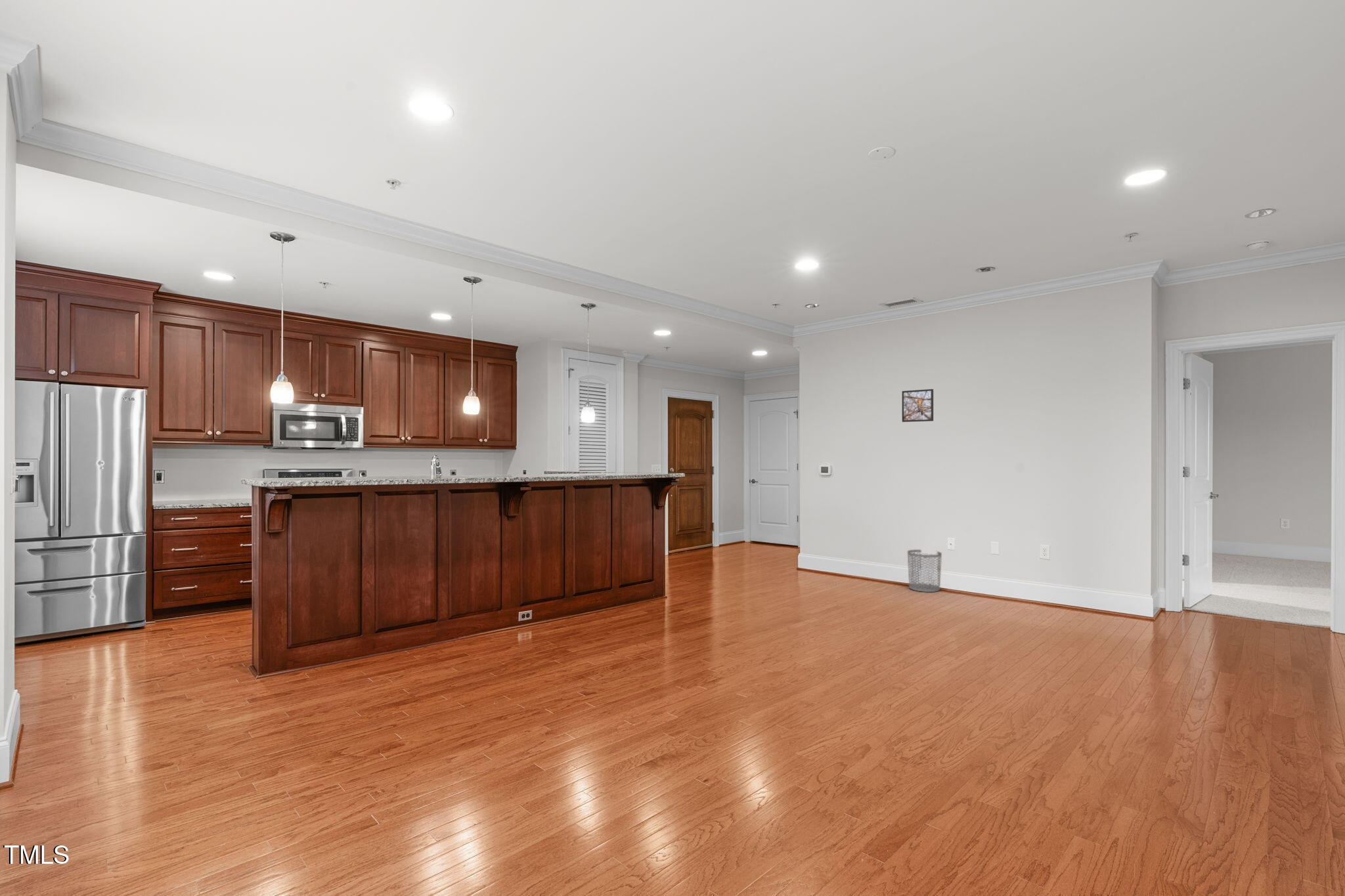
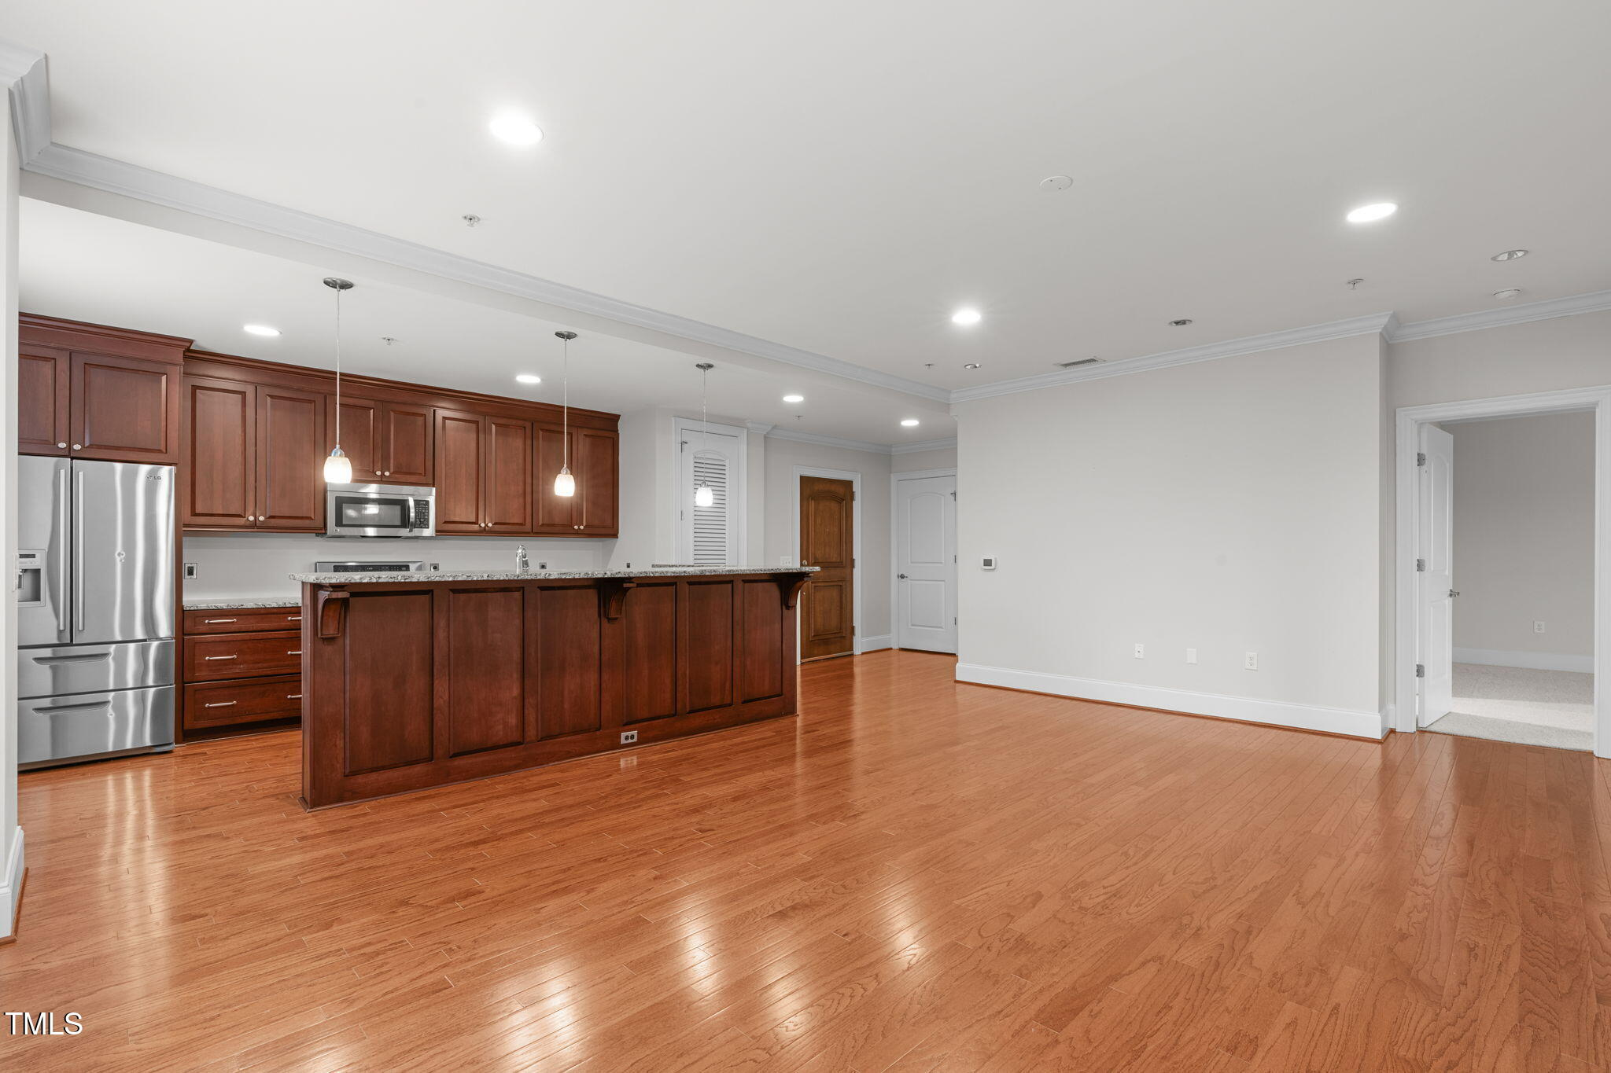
- waste bin [907,549,942,593]
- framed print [902,389,934,423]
